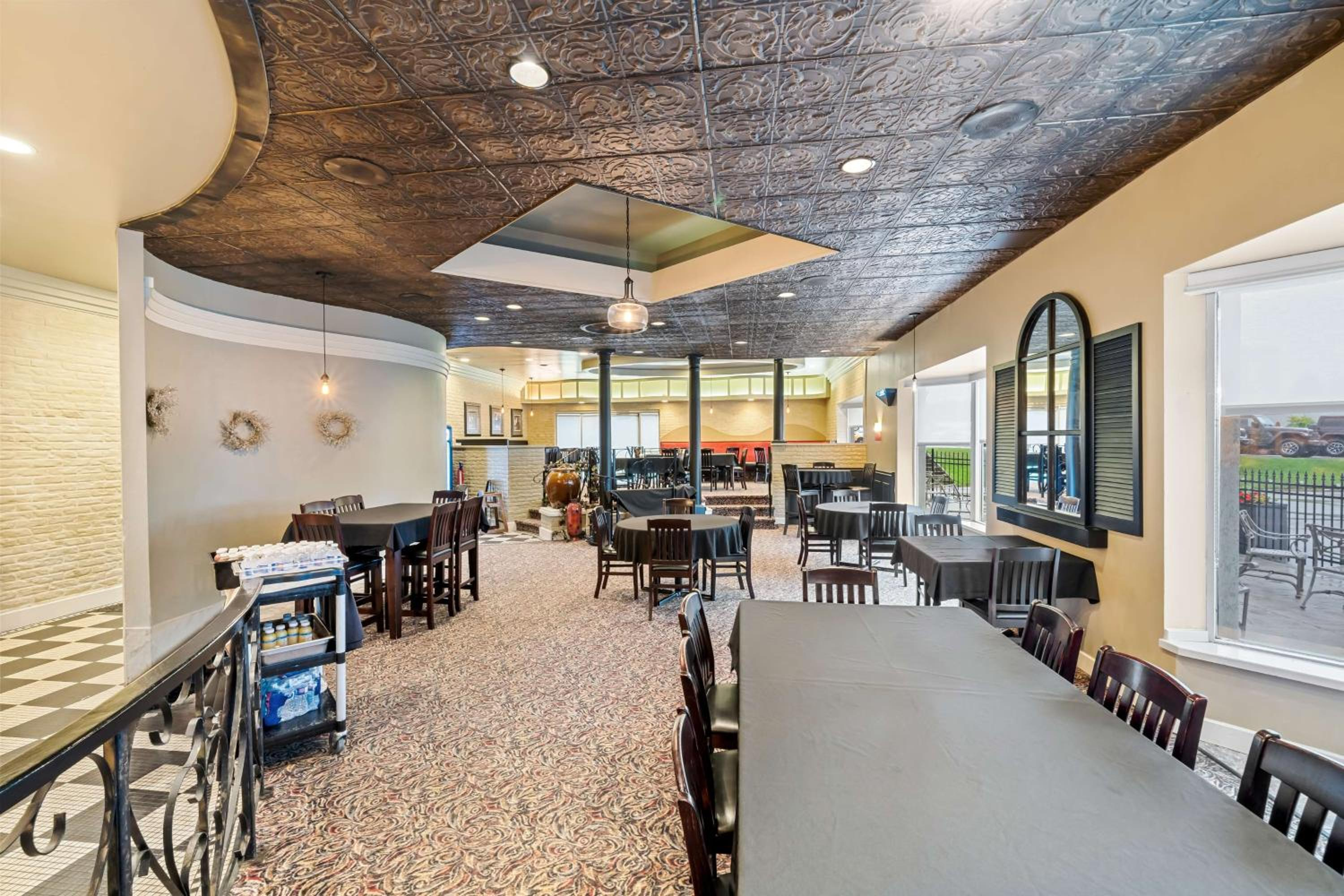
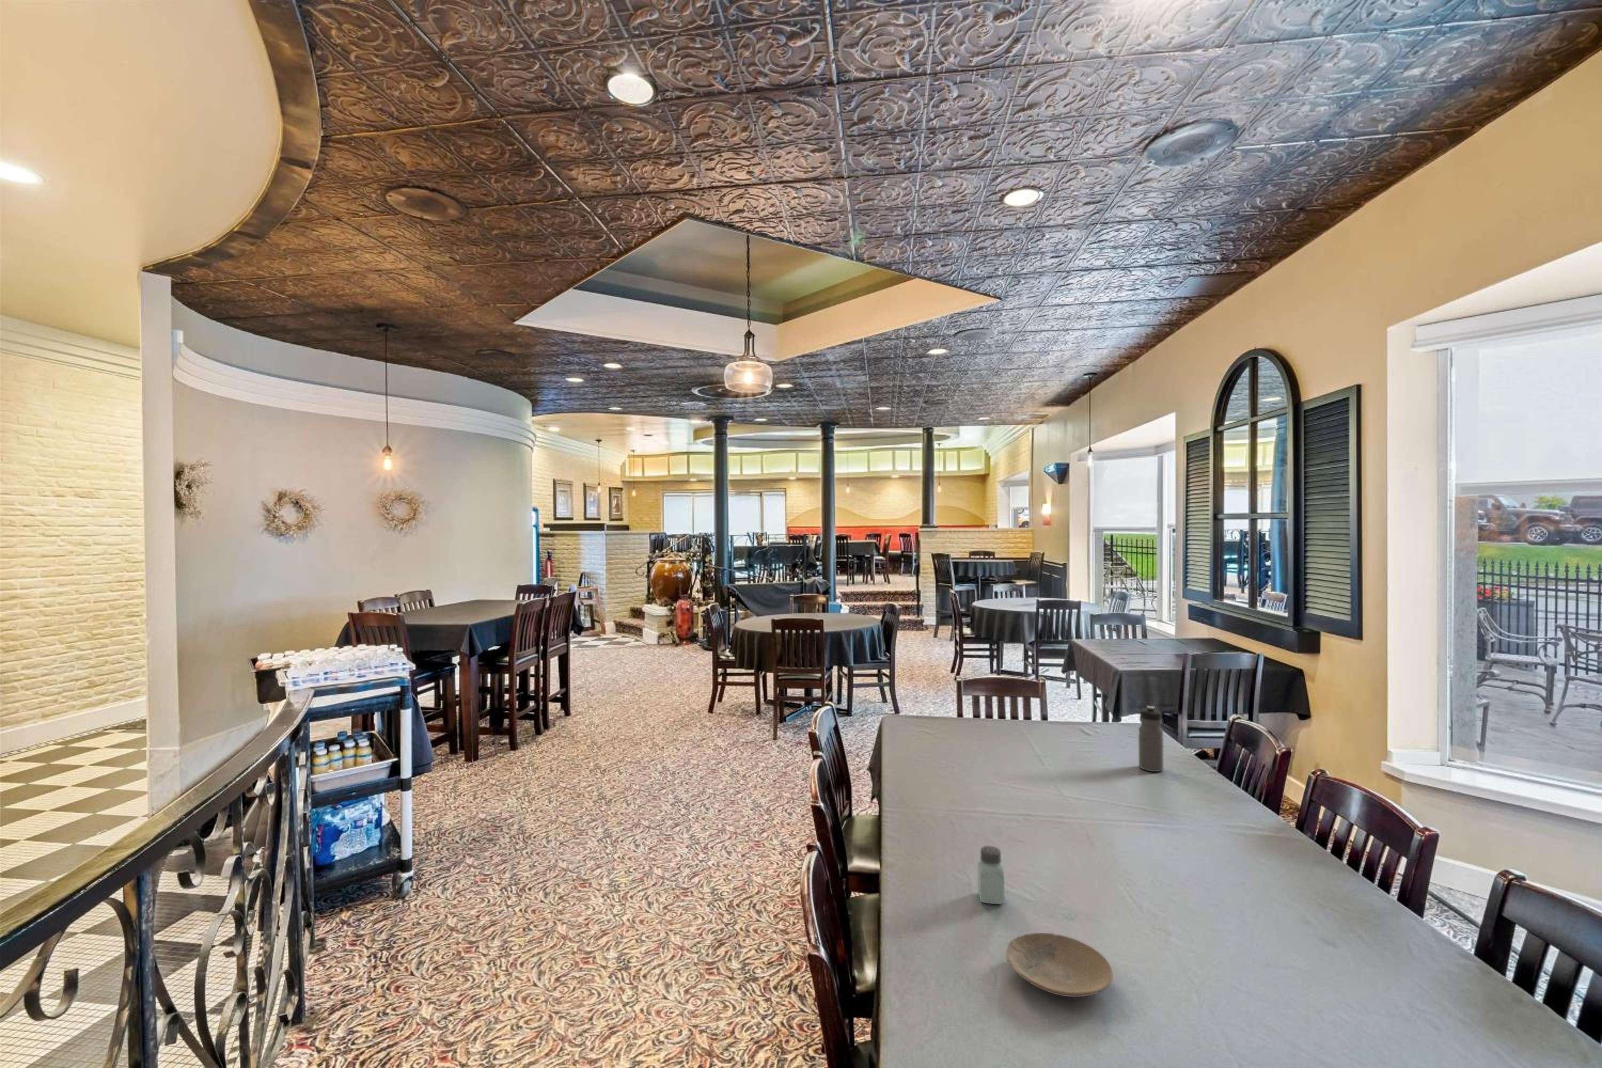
+ plate [1006,932,1113,998]
+ water bottle [1138,706,1165,772]
+ saltshaker [977,845,1005,905]
